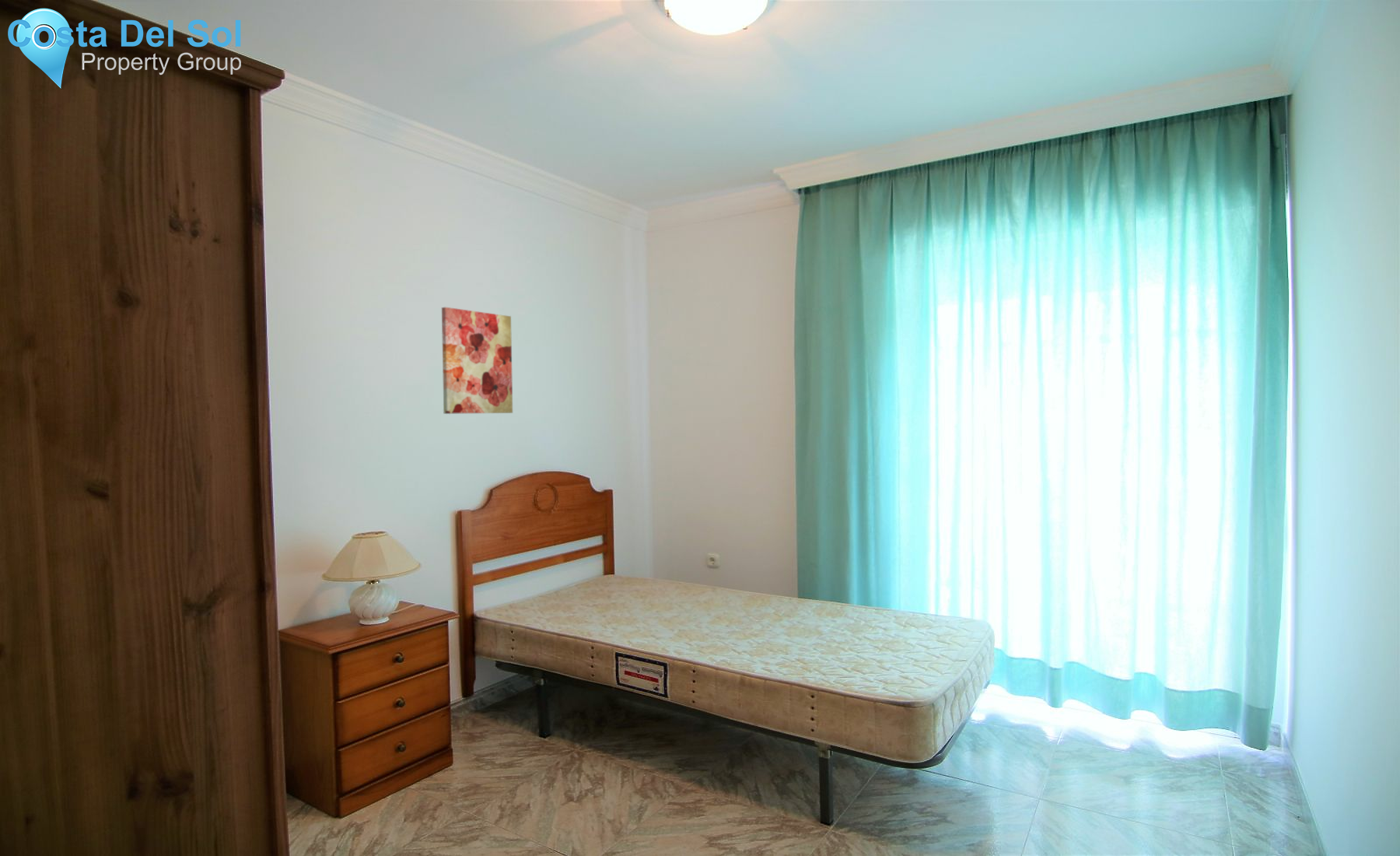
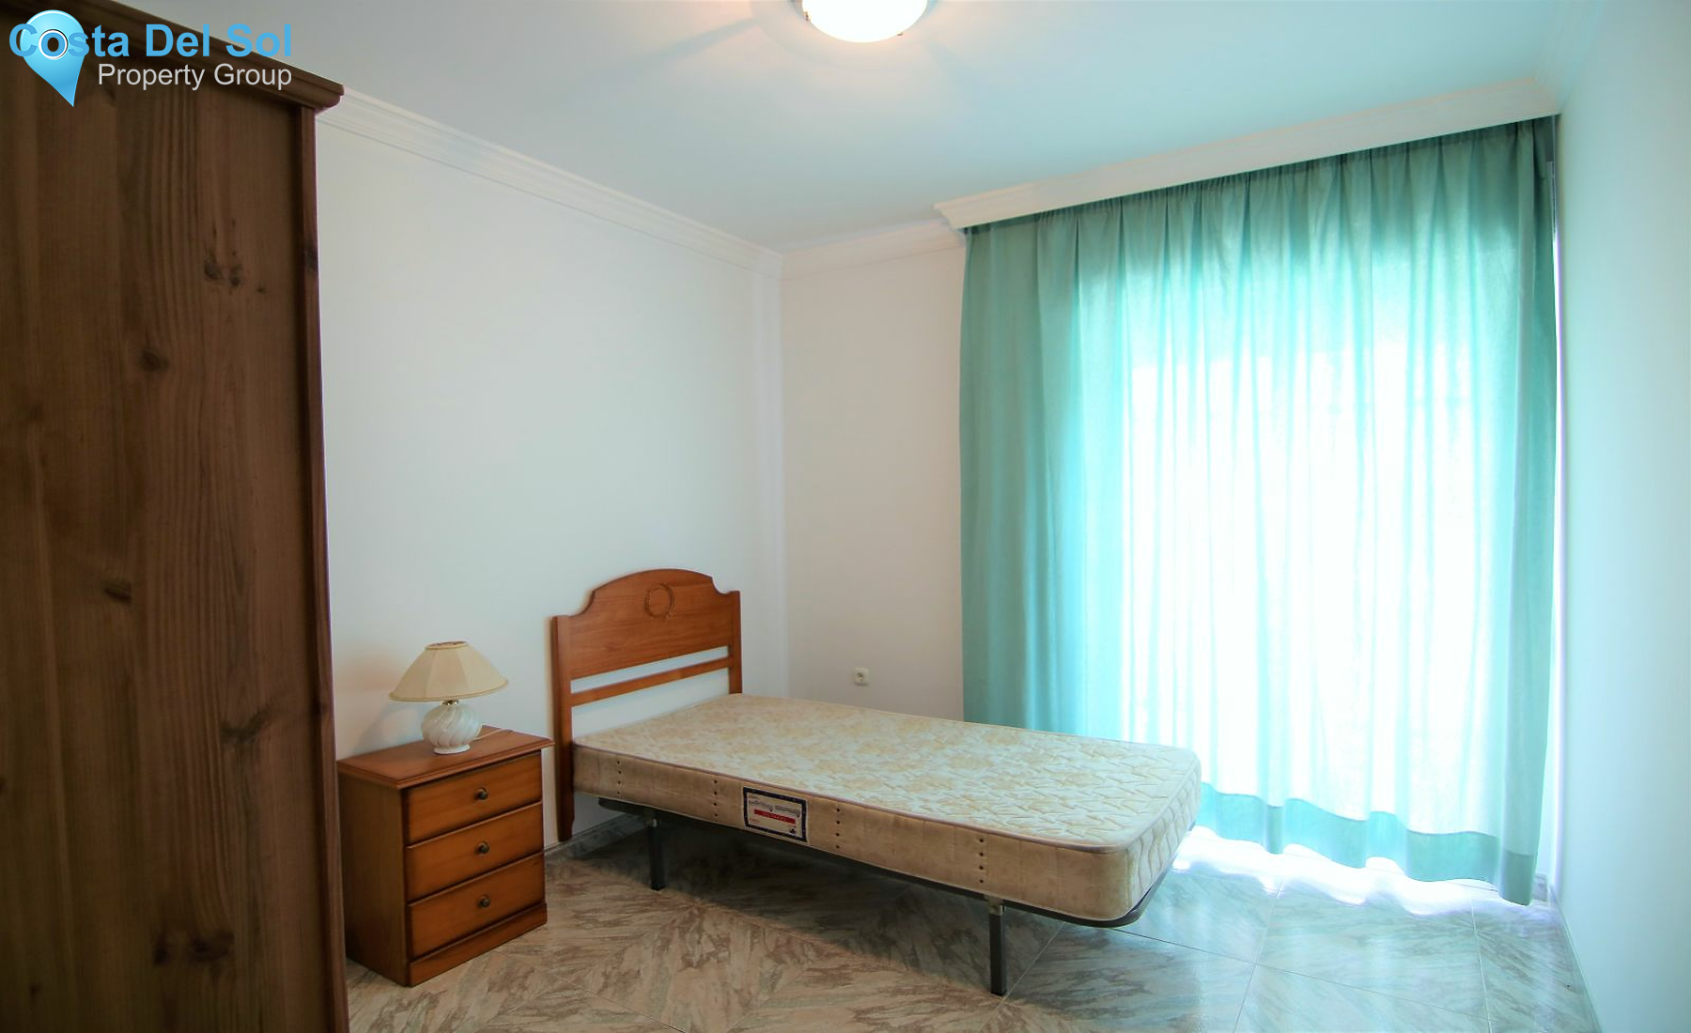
- wall art [441,307,513,415]
